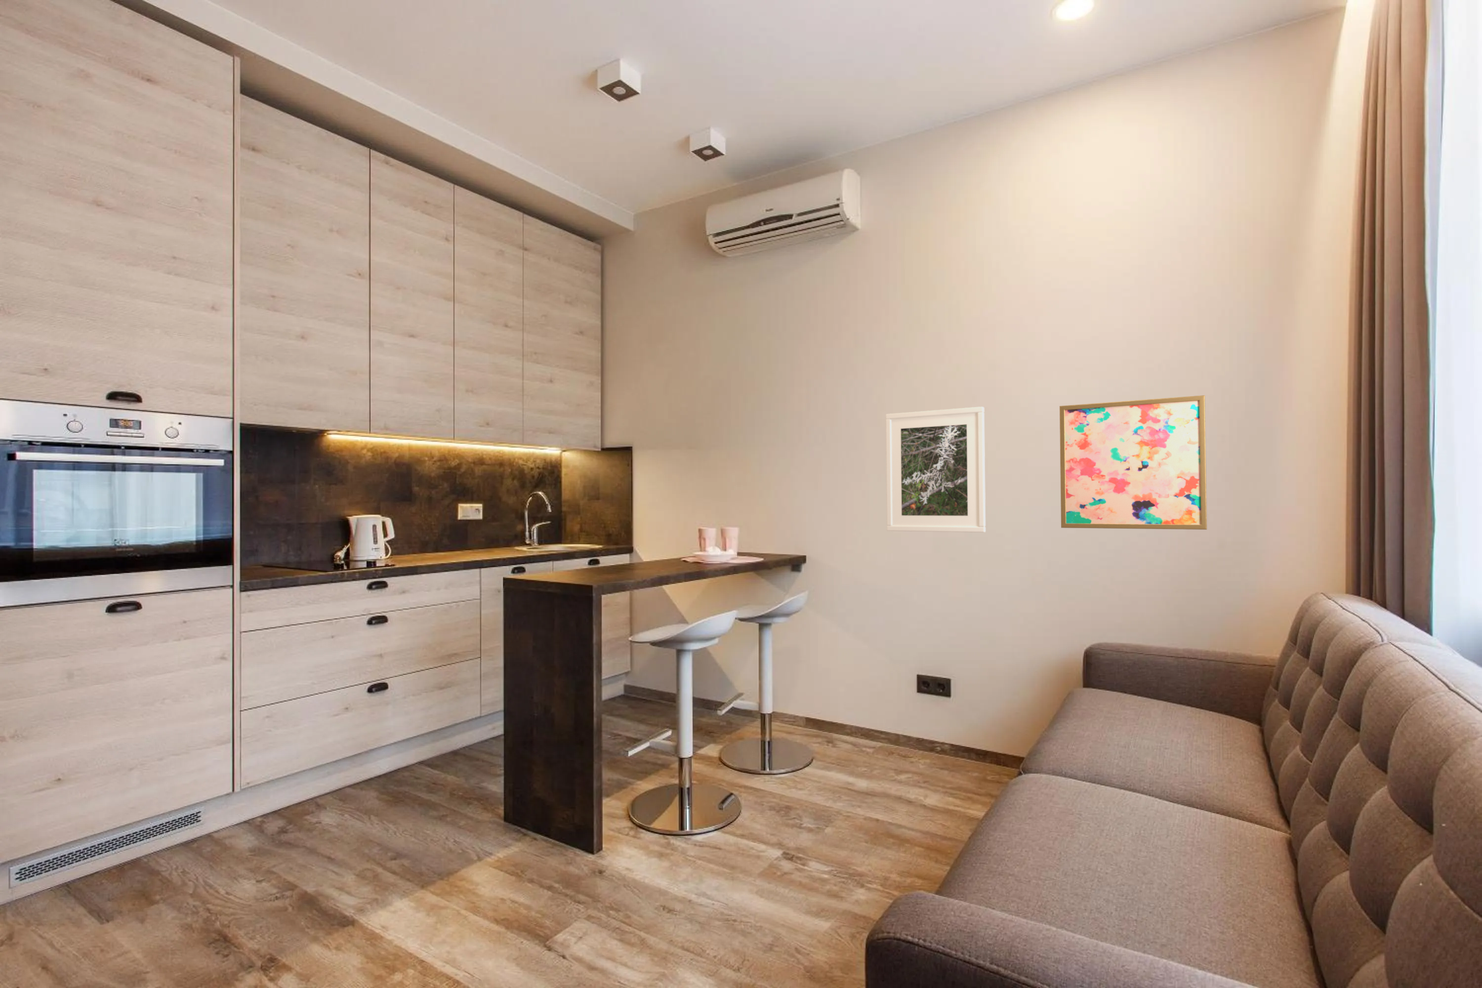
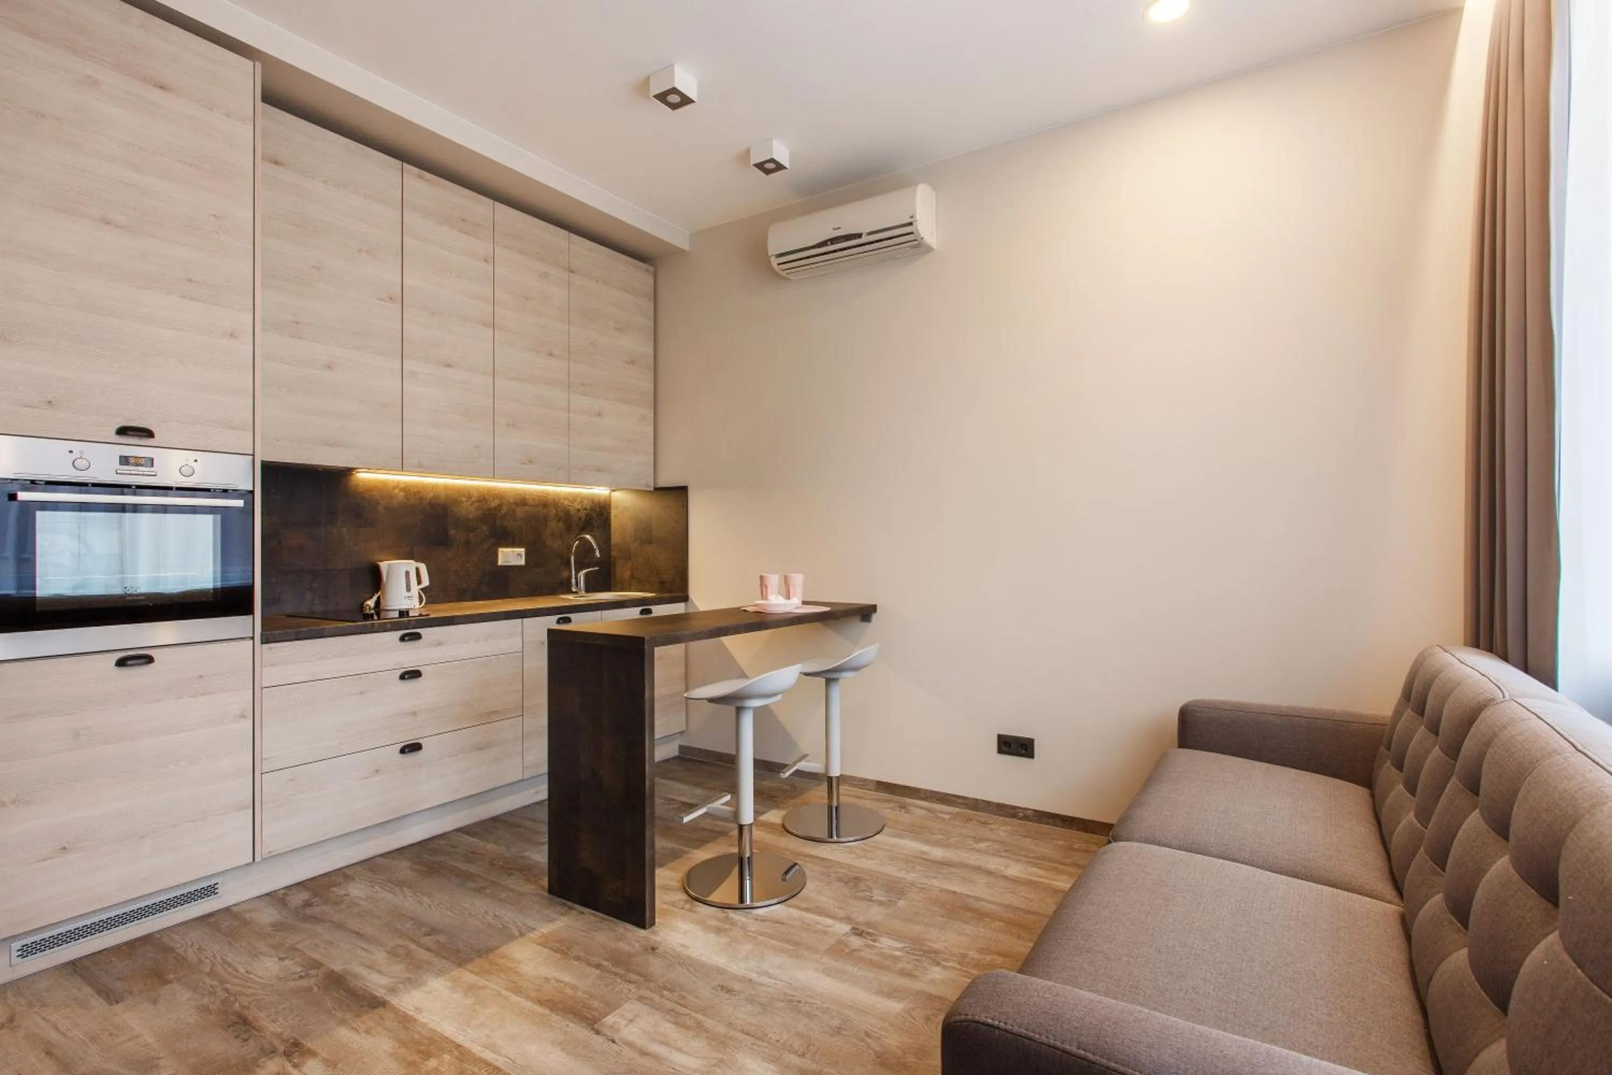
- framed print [885,406,986,533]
- wall art [1060,395,1207,530]
